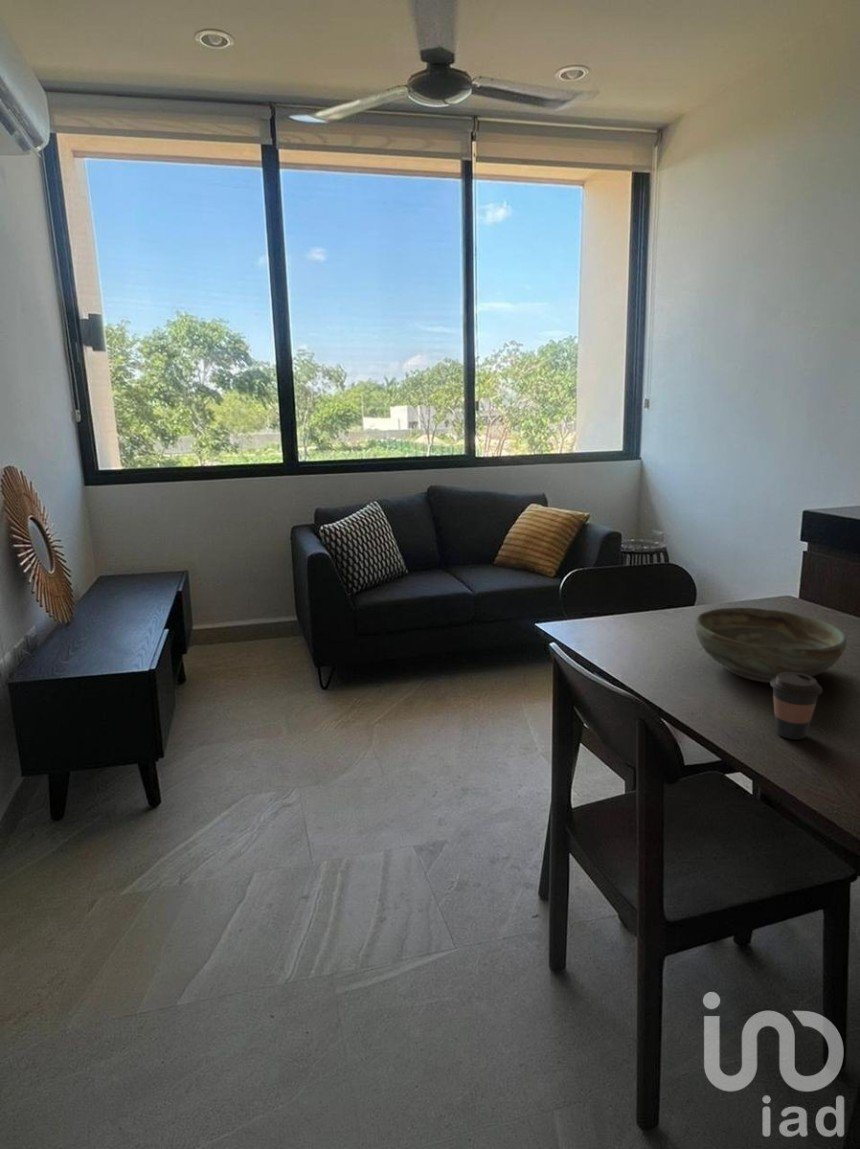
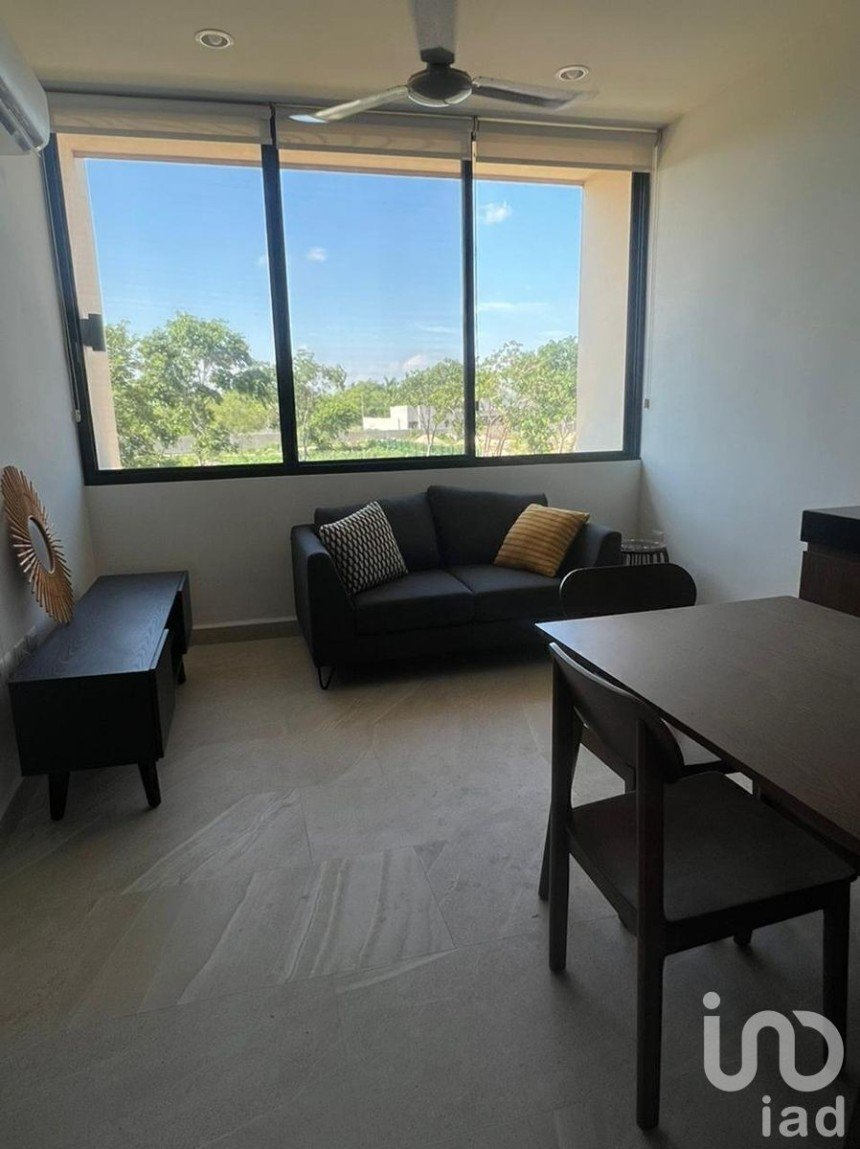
- bowl [694,607,848,684]
- coffee cup [769,672,824,741]
